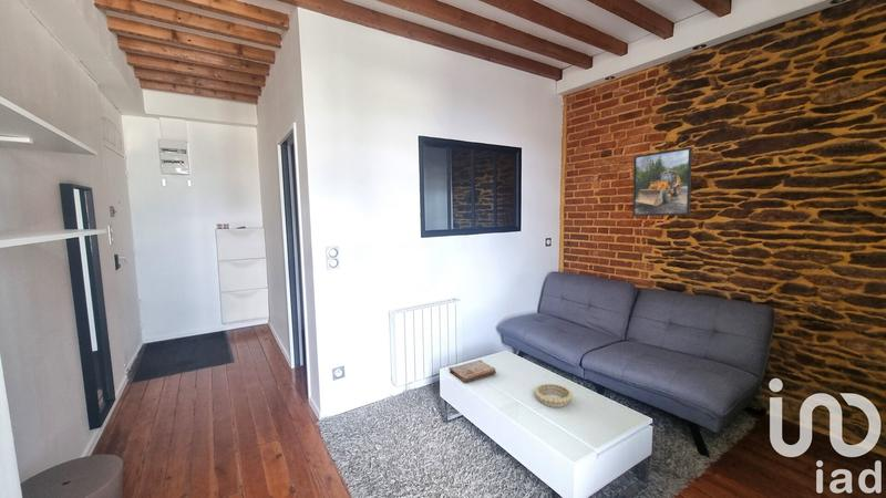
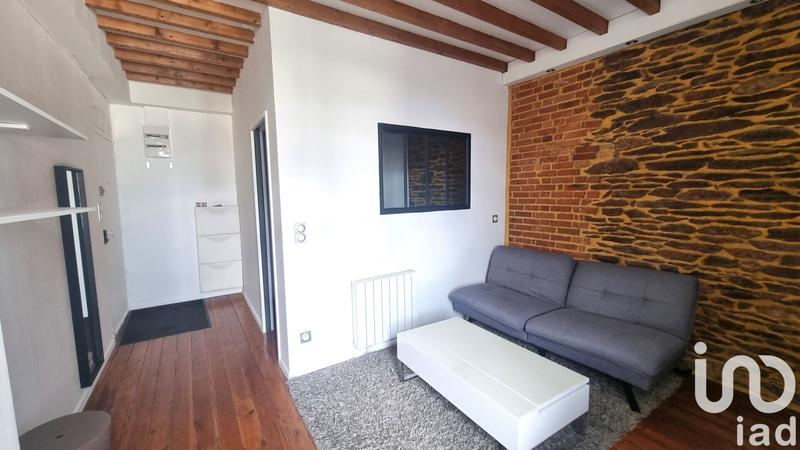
- book [449,360,497,384]
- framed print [631,146,693,217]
- decorative bowl [534,383,574,408]
